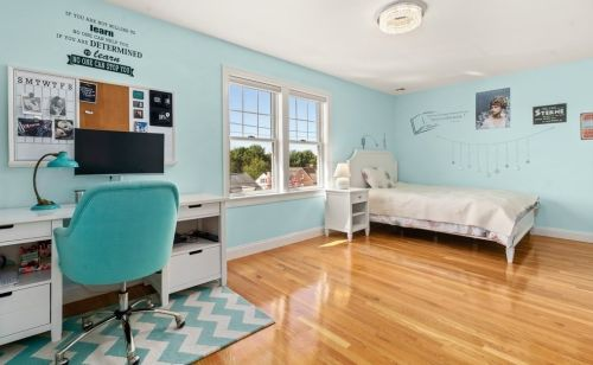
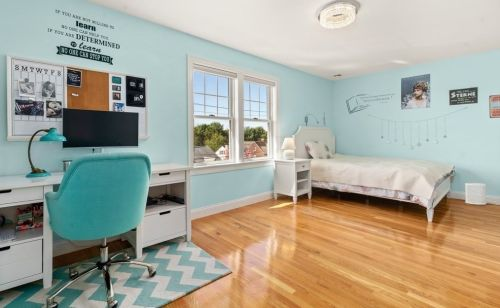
+ wastebasket [464,182,487,206]
